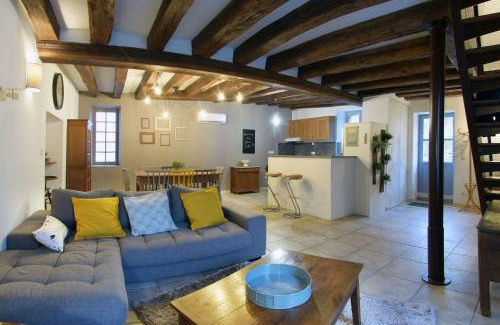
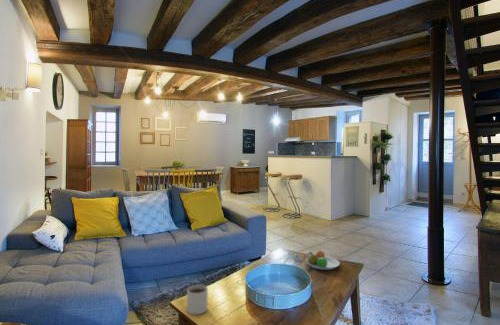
+ fruit bowl [305,249,341,271]
+ mug [186,284,209,315]
